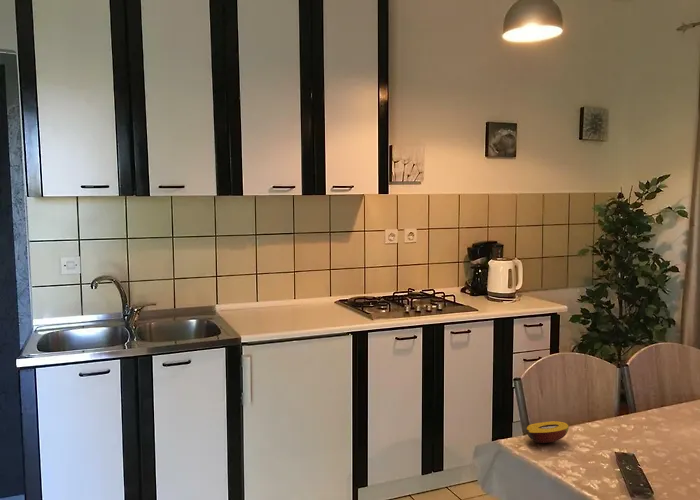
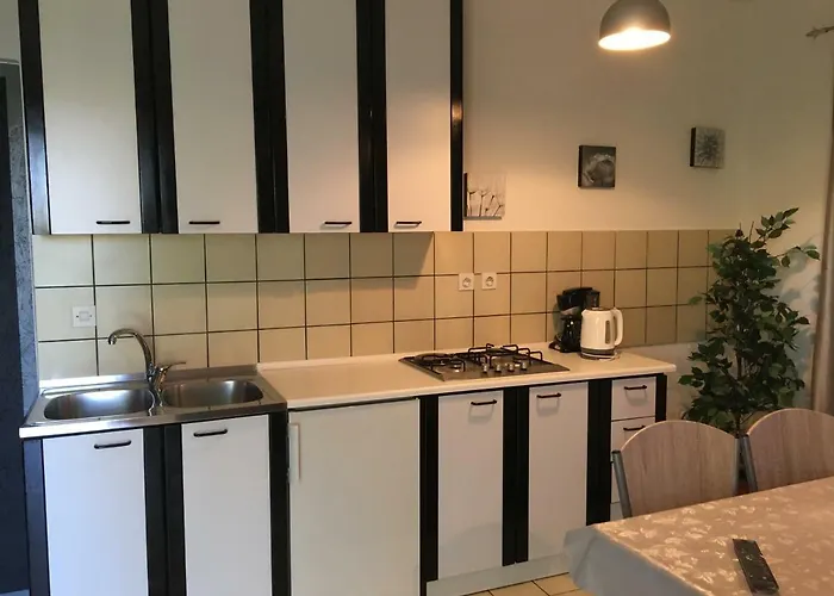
- fruit [525,420,570,444]
